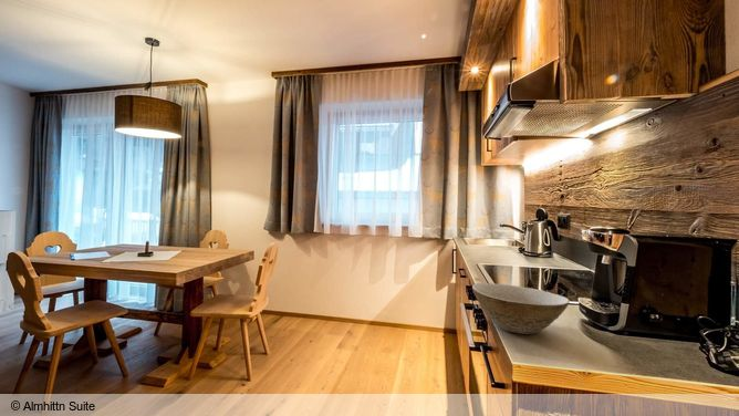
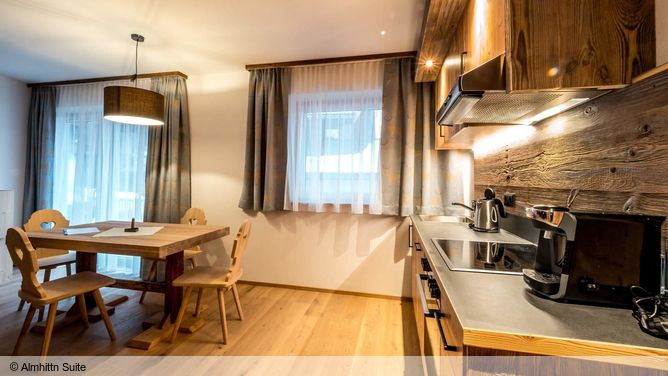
- bowl [471,282,571,335]
